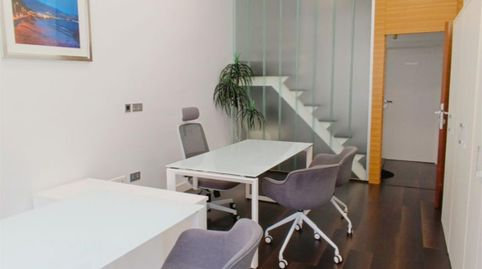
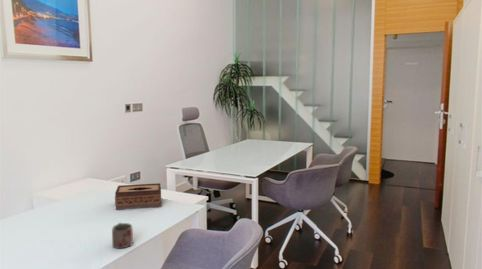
+ tissue box [114,182,162,211]
+ mug [111,222,134,249]
